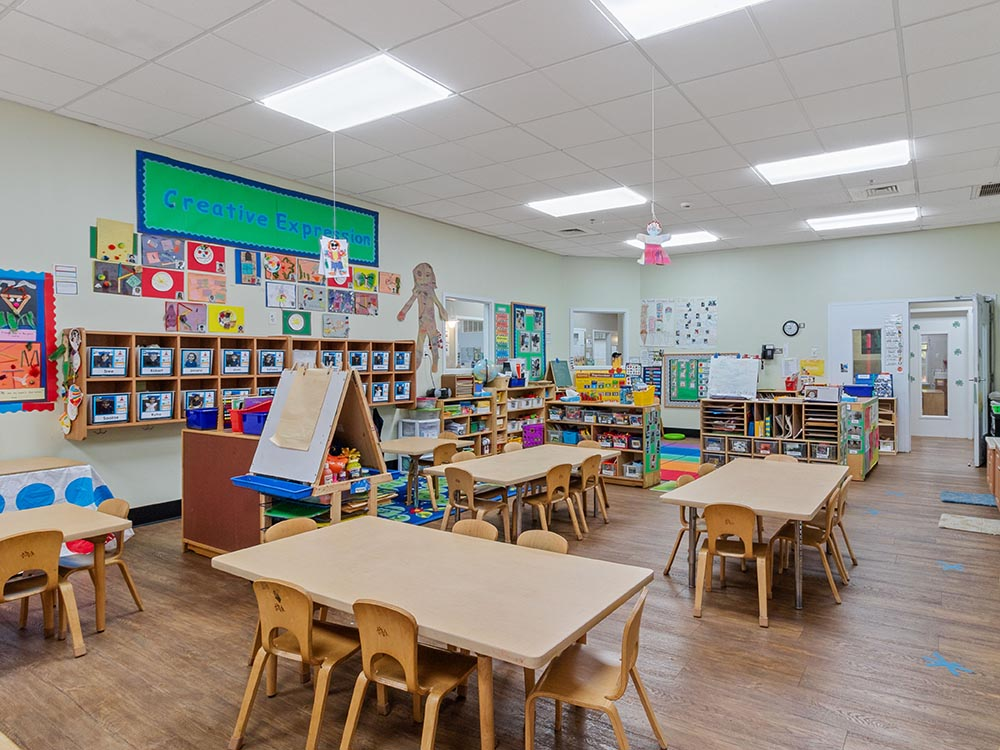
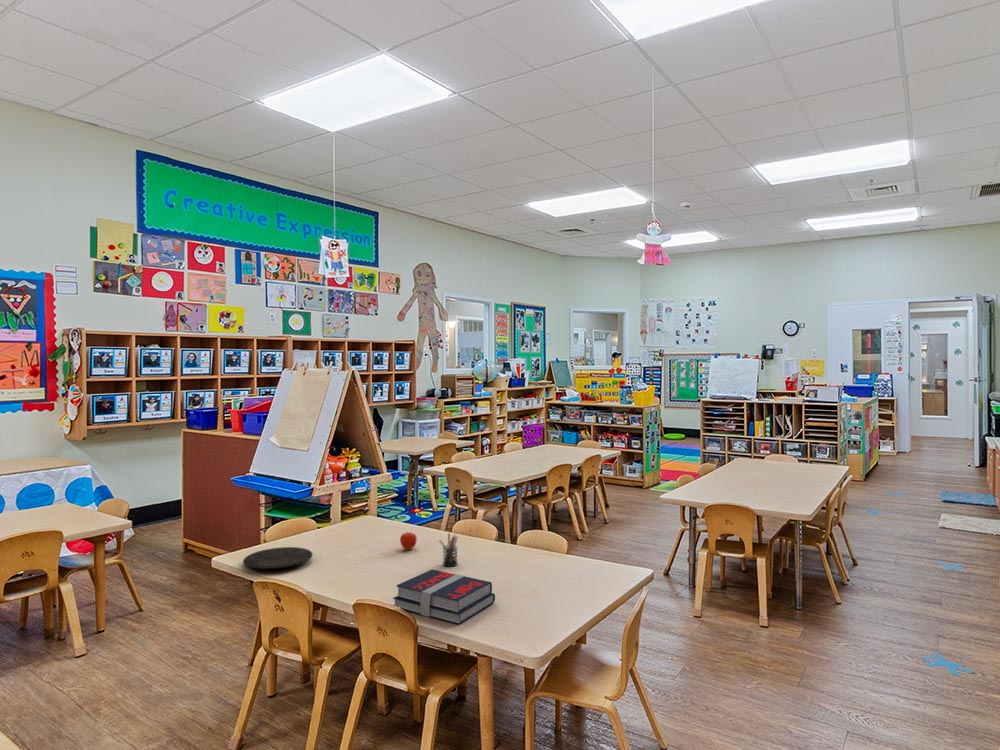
+ pen holder [438,532,458,567]
+ book [392,568,496,625]
+ fruit [399,532,418,551]
+ plate [242,546,314,570]
